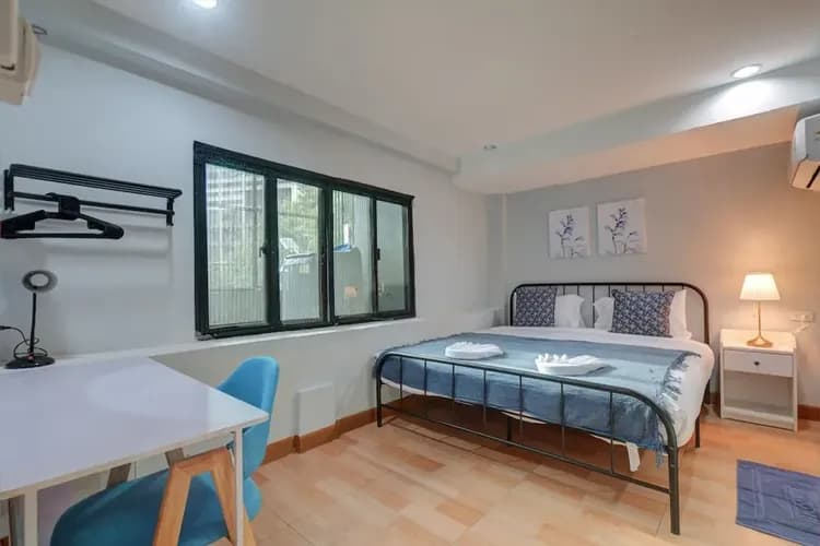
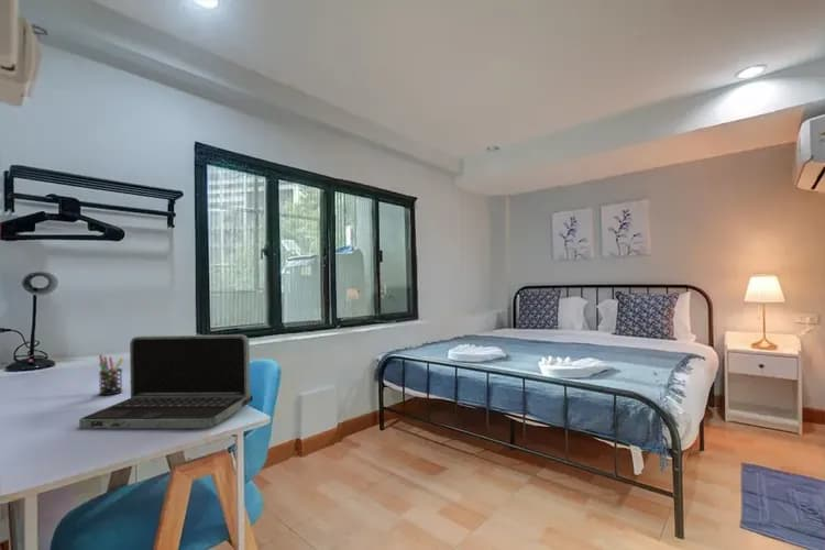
+ laptop [78,333,254,430]
+ pen holder [98,353,124,396]
